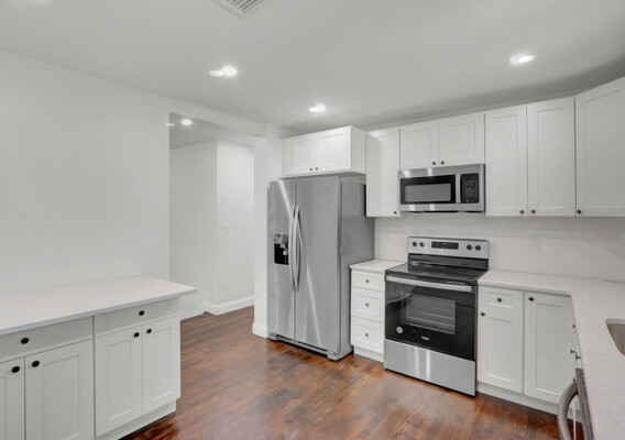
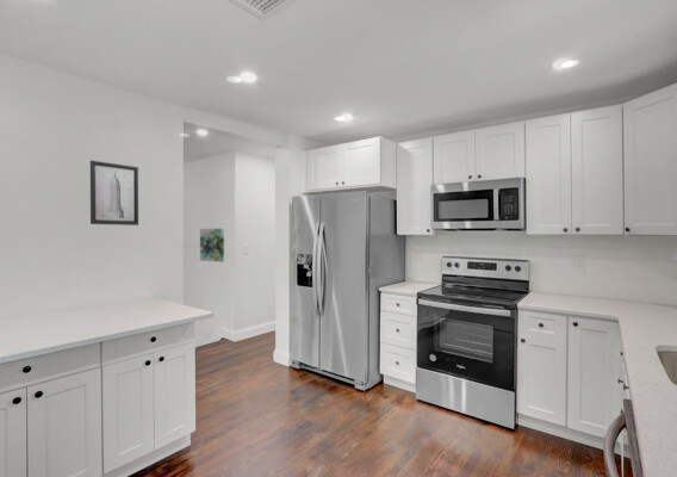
+ wall art [199,228,225,264]
+ wall art [89,160,139,227]
